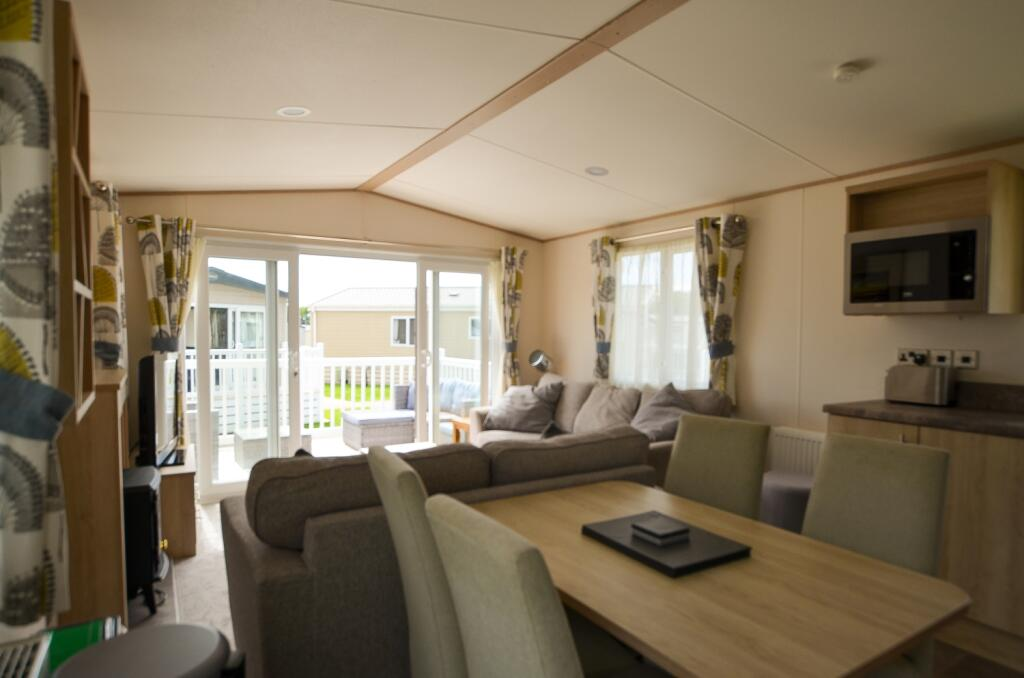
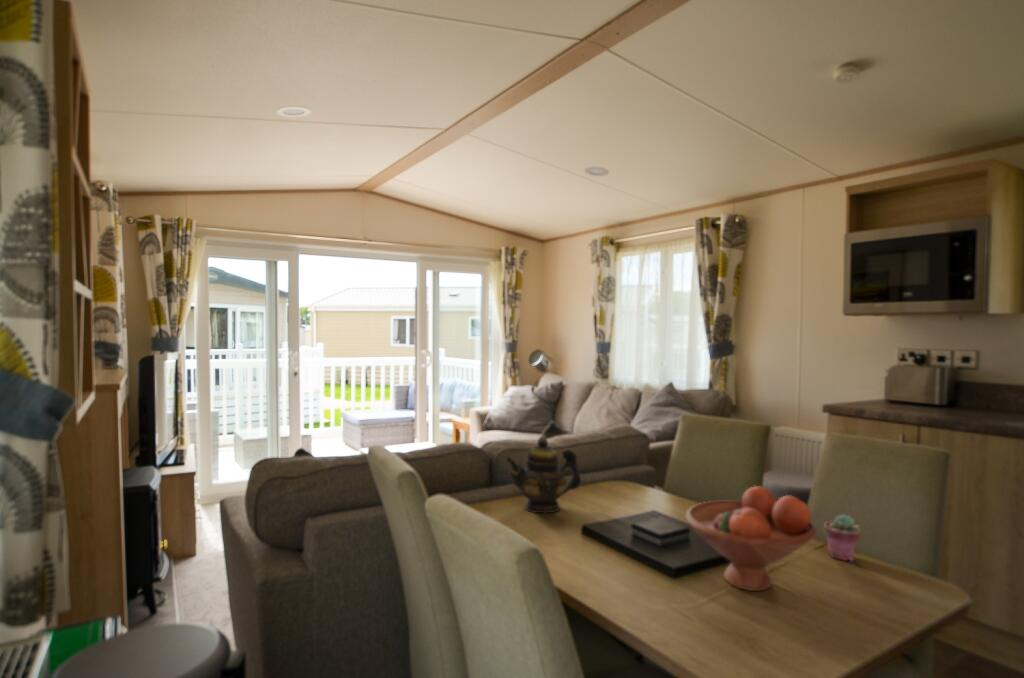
+ teapot [504,436,582,515]
+ potted succulent [823,513,862,562]
+ fruit bowl [684,485,818,592]
